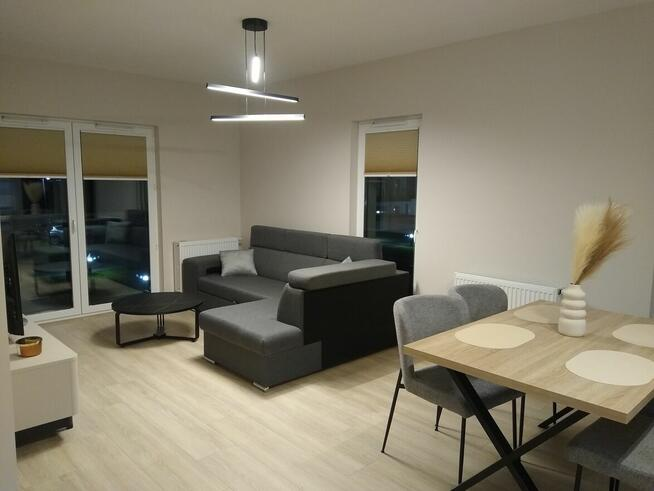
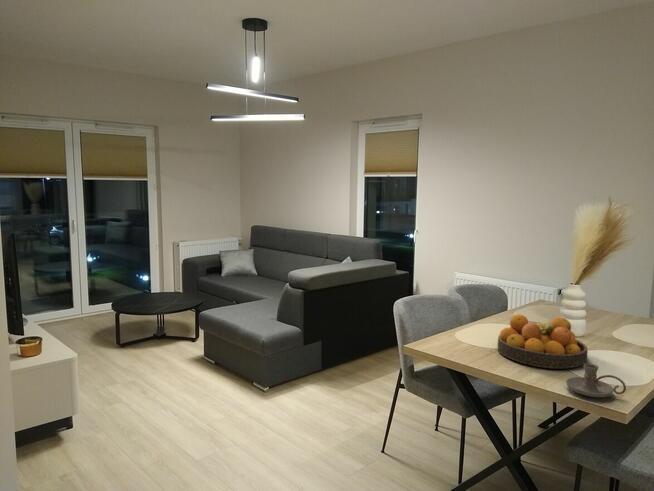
+ fruit bowl [497,313,589,369]
+ candle holder [565,362,627,398]
